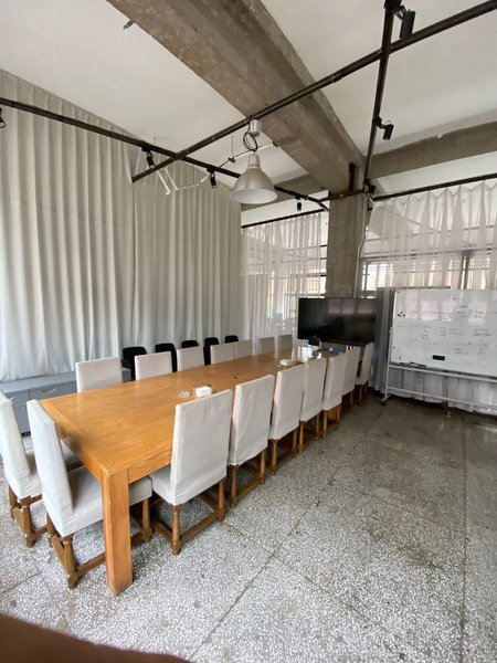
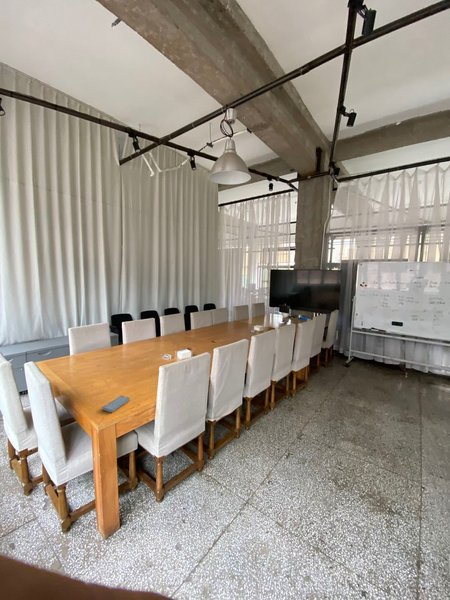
+ smartphone [101,395,131,413]
